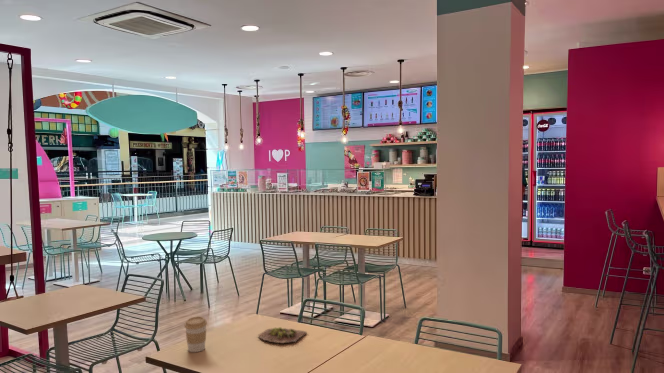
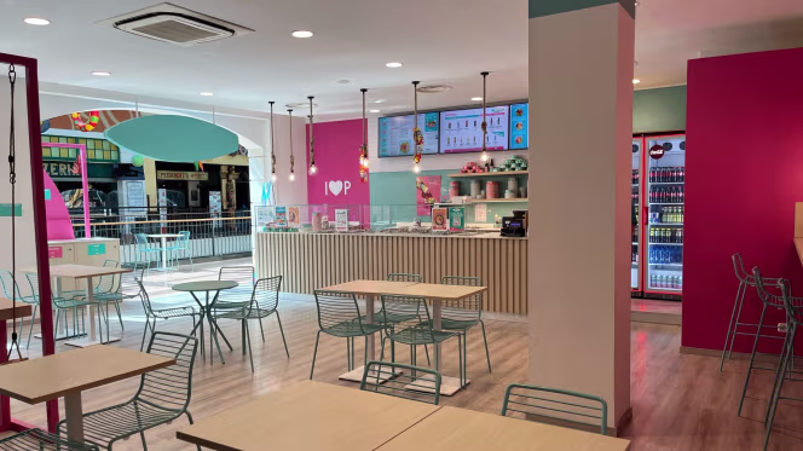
- succulent plant [257,326,308,344]
- coffee cup [183,315,208,353]
